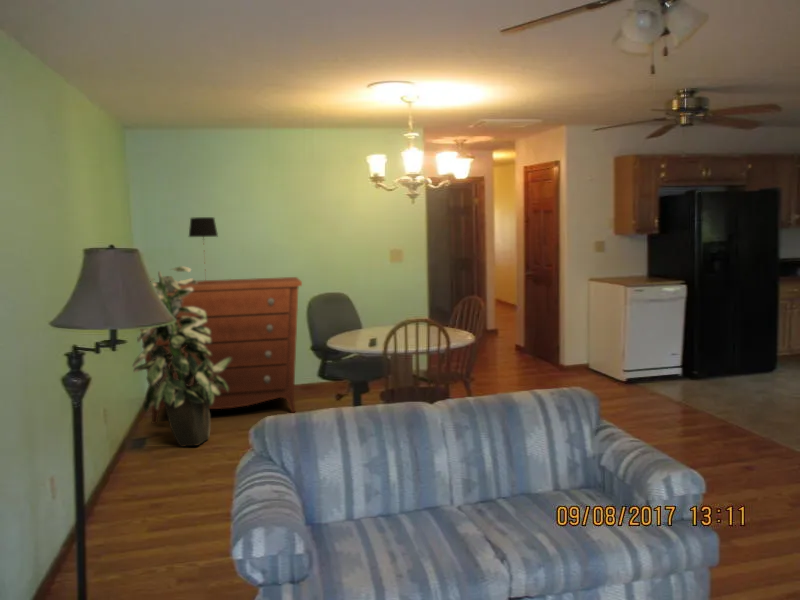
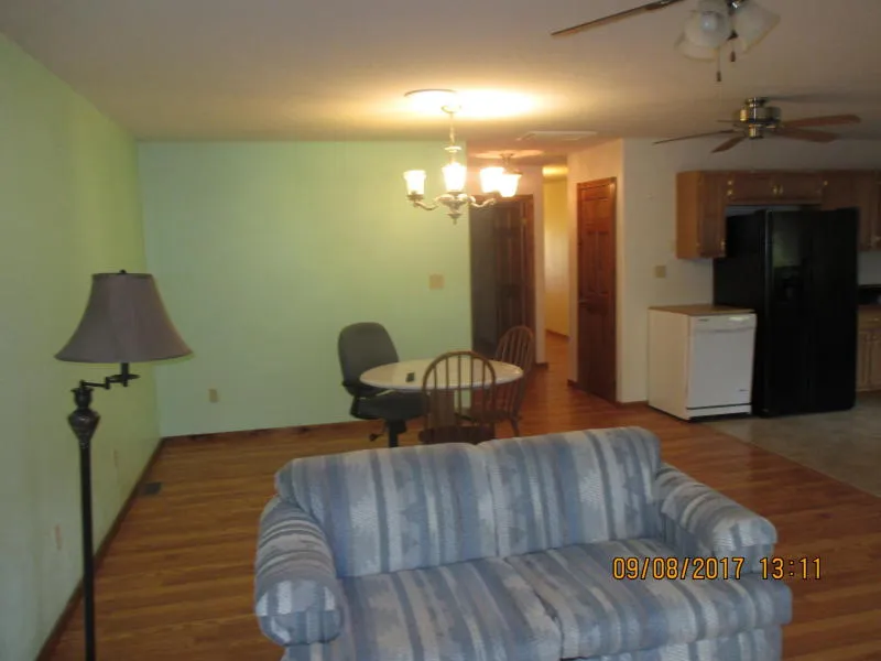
- dresser [140,276,303,425]
- table lamp [188,216,219,284]
- indoor plant [131,265,232,448]
